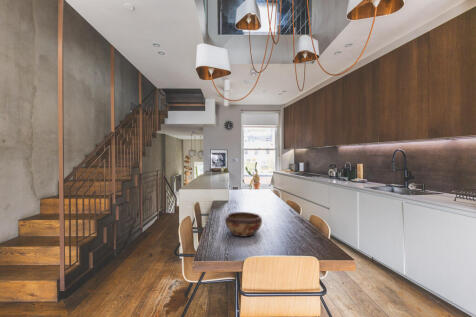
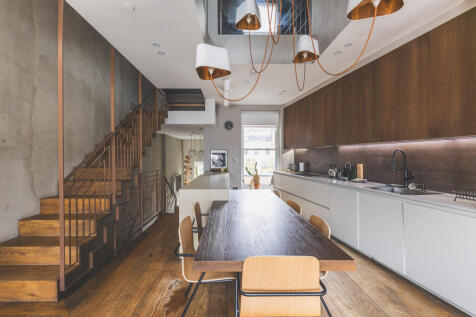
- decorative bowl [224,211,263,238]
